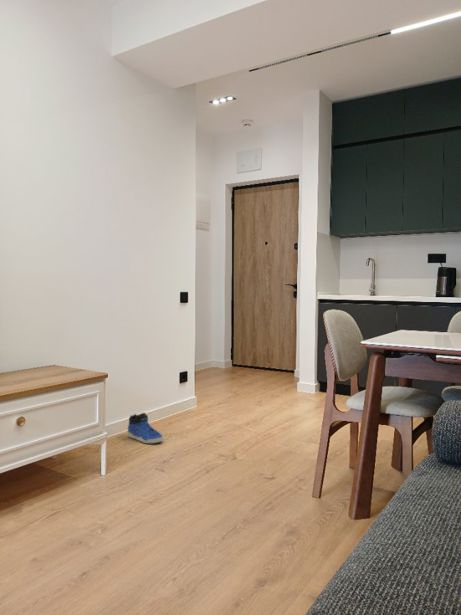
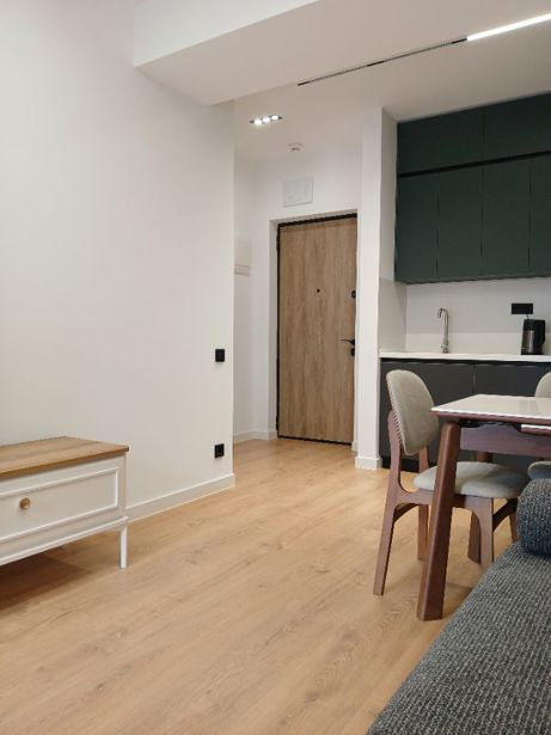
- sneaker [127,412,164,444]
